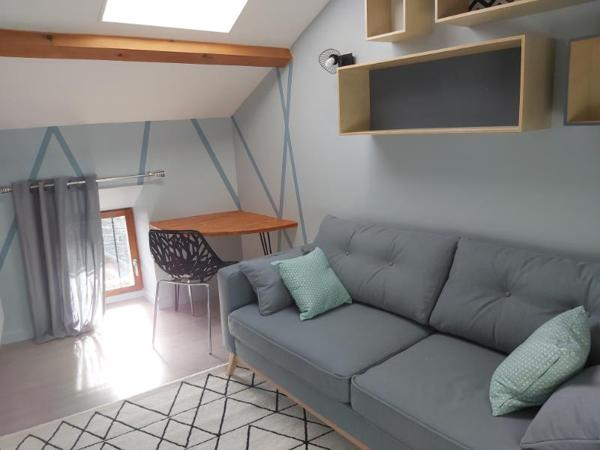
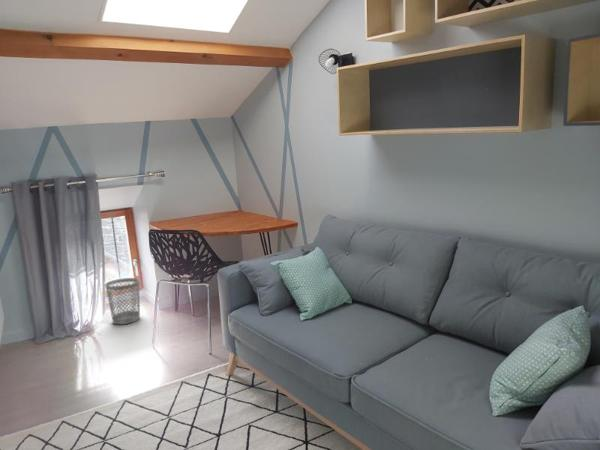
+ wastebasket [104,277,141,325]
